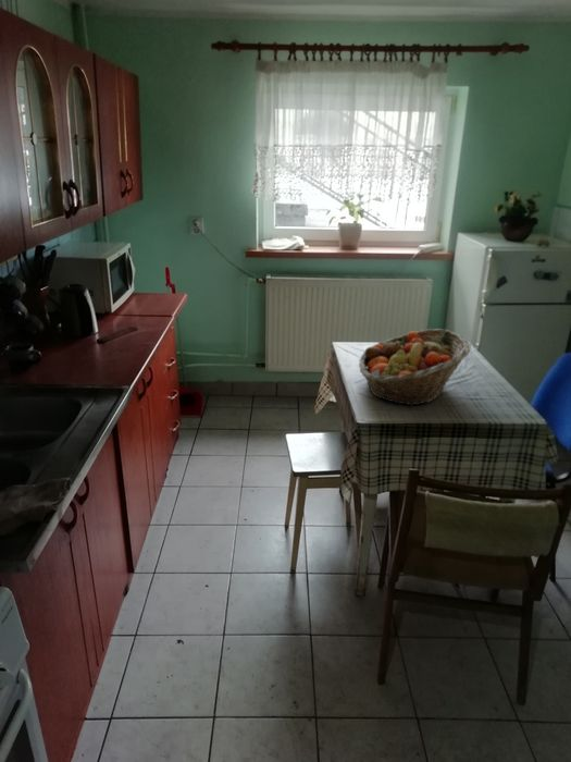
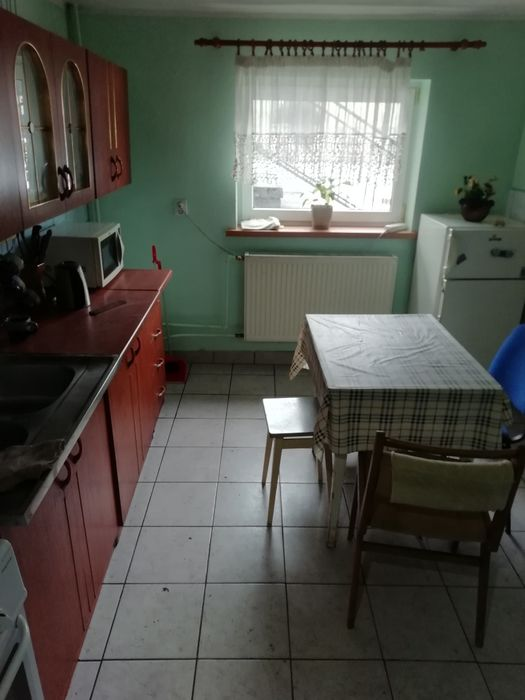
- fruit basket [358,328,472,407]
